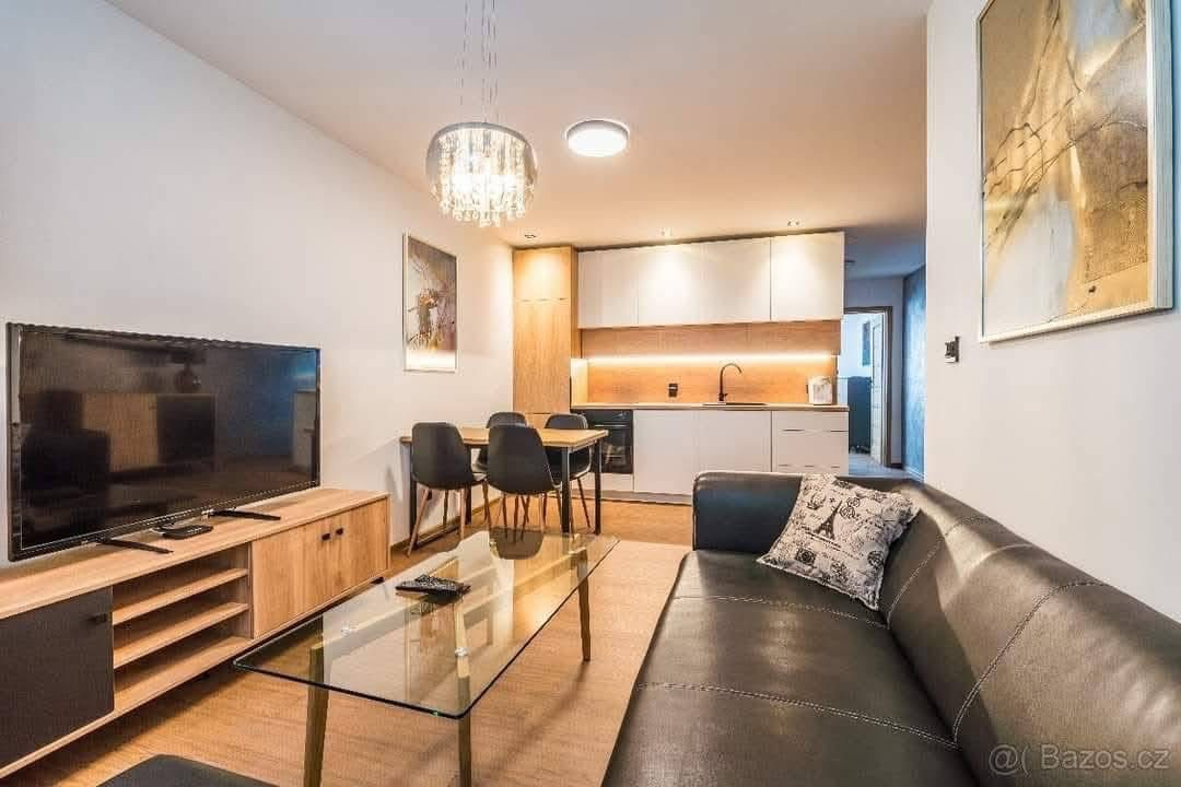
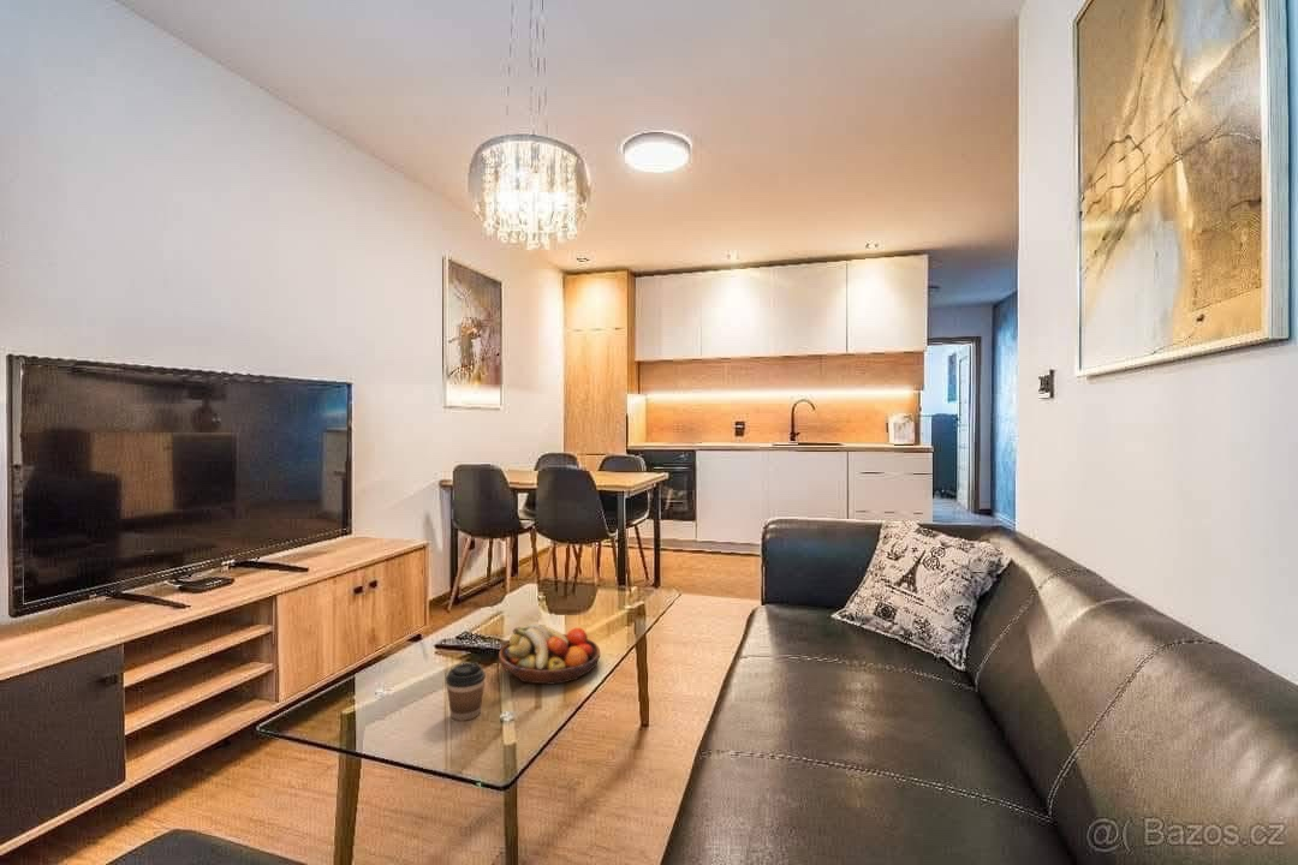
+ fruit bowl [498,622,601,686]
+ coffee cup [445,661,487,722]
